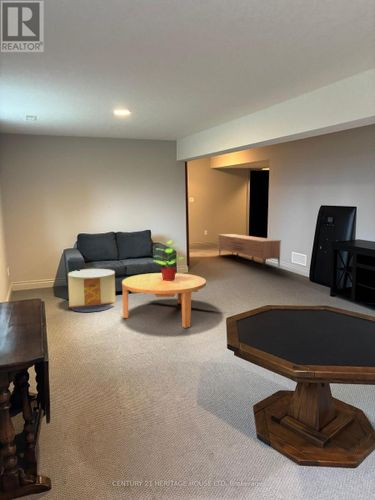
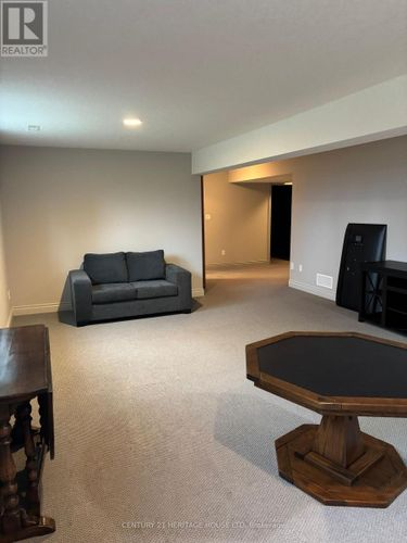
- side table [67,268,116,313]
- potted plant [154,239,184,281]
- sideboard [217,233,282,269]
- coffee table [121,272,207,329]
